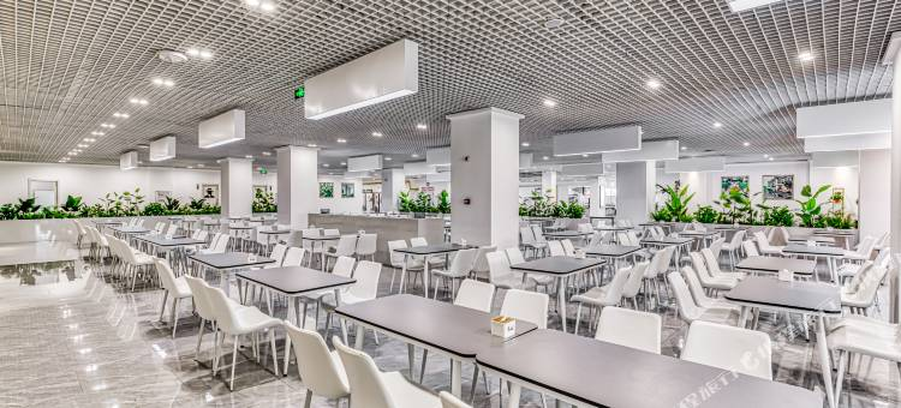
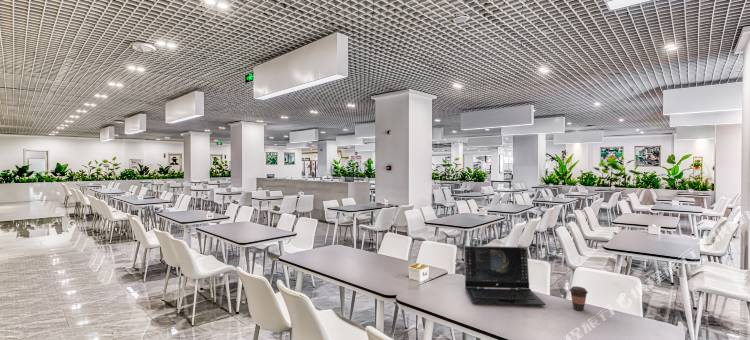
+ laptop [463,245,546,306]
+ coffee cup [569,285,589,312]
